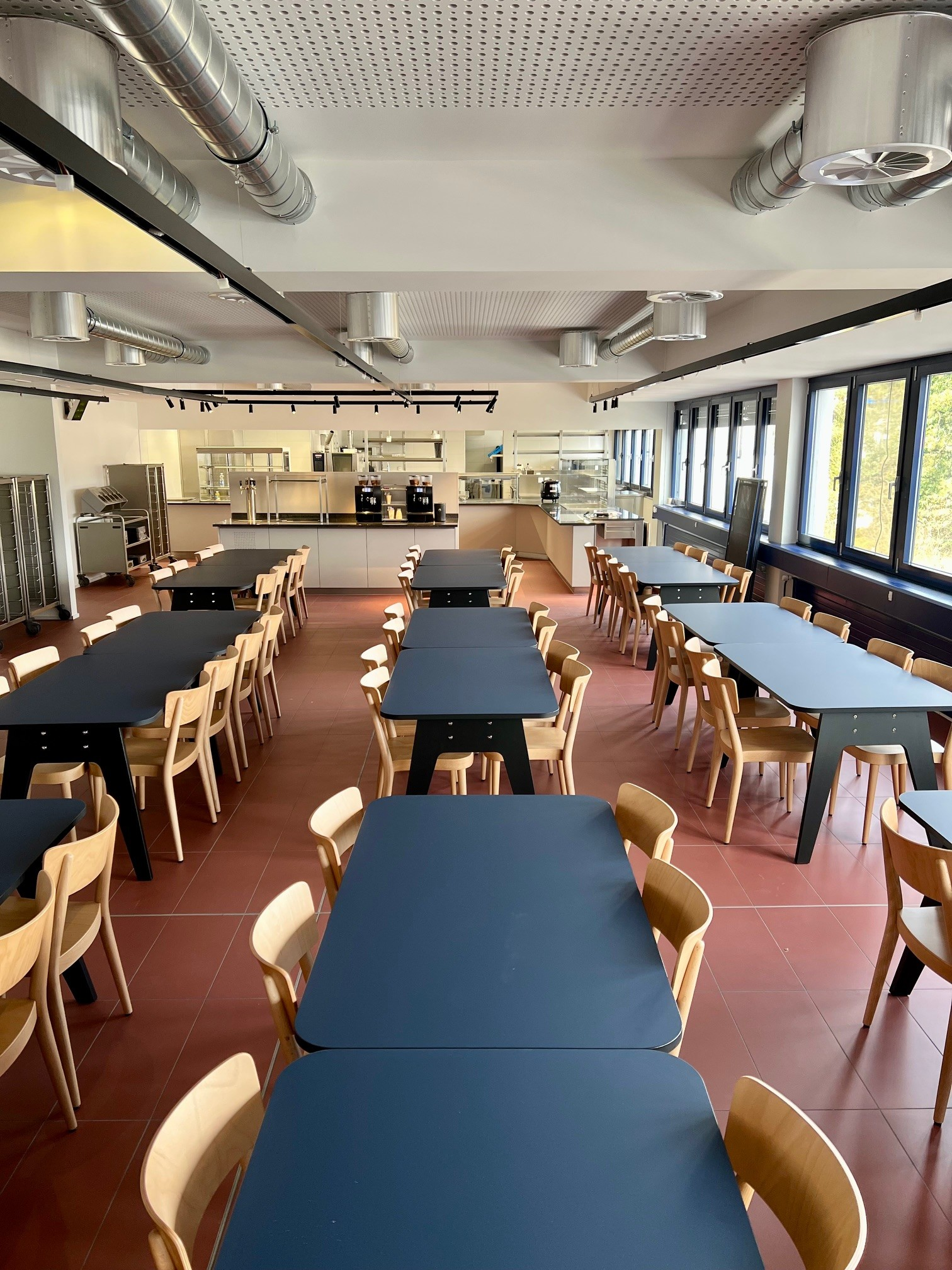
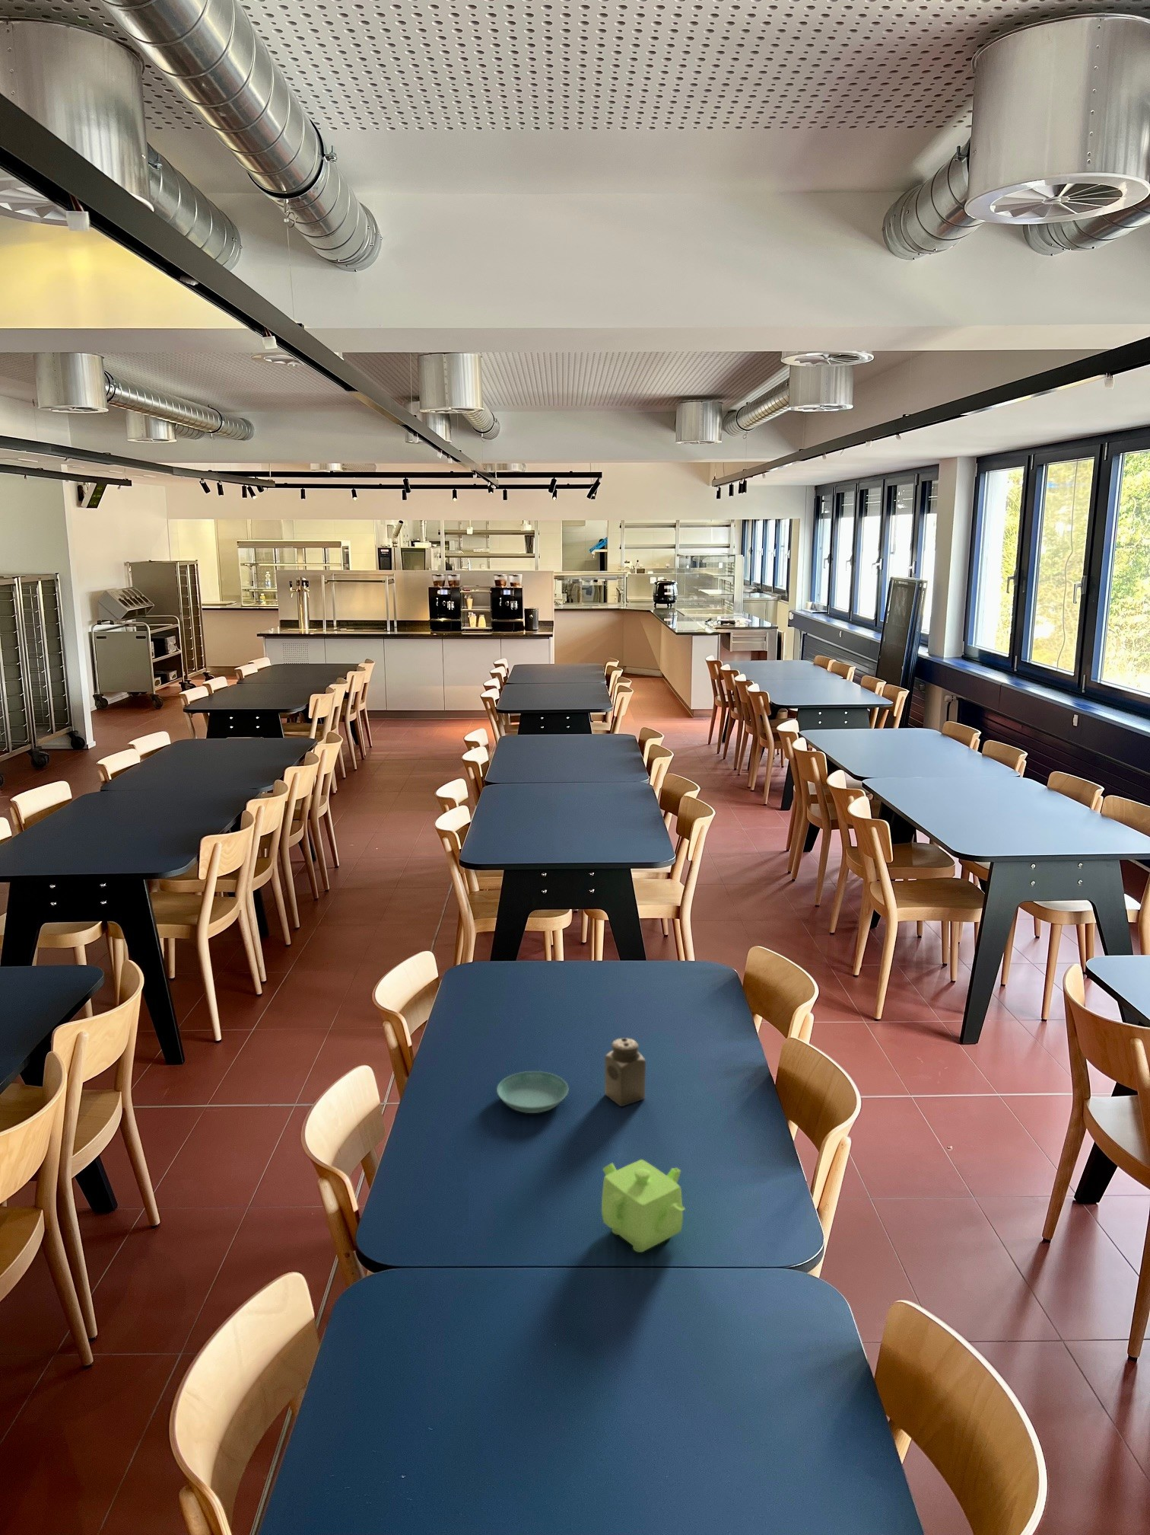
+ teapot [600,1159,686,1253]
+ salt shaker [604,1038,646,1107]
+ saucer [496,1071,569,1114]
